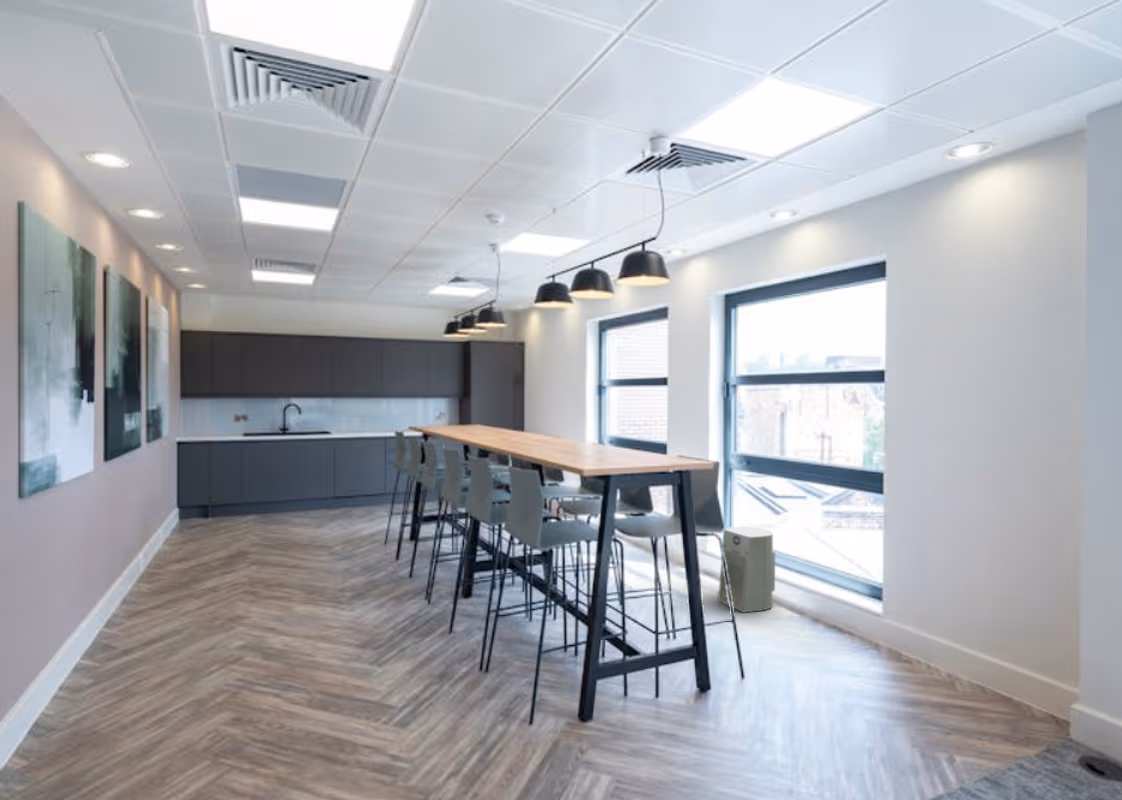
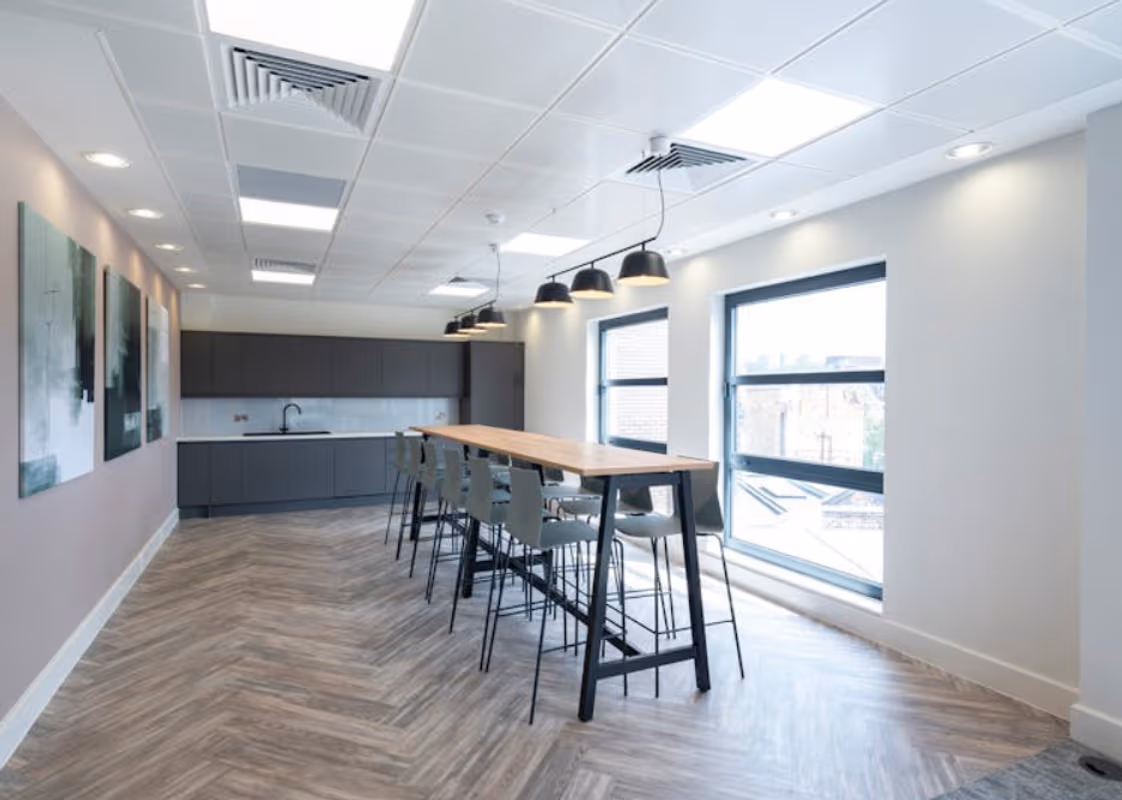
- fan [717,525,776,614]
